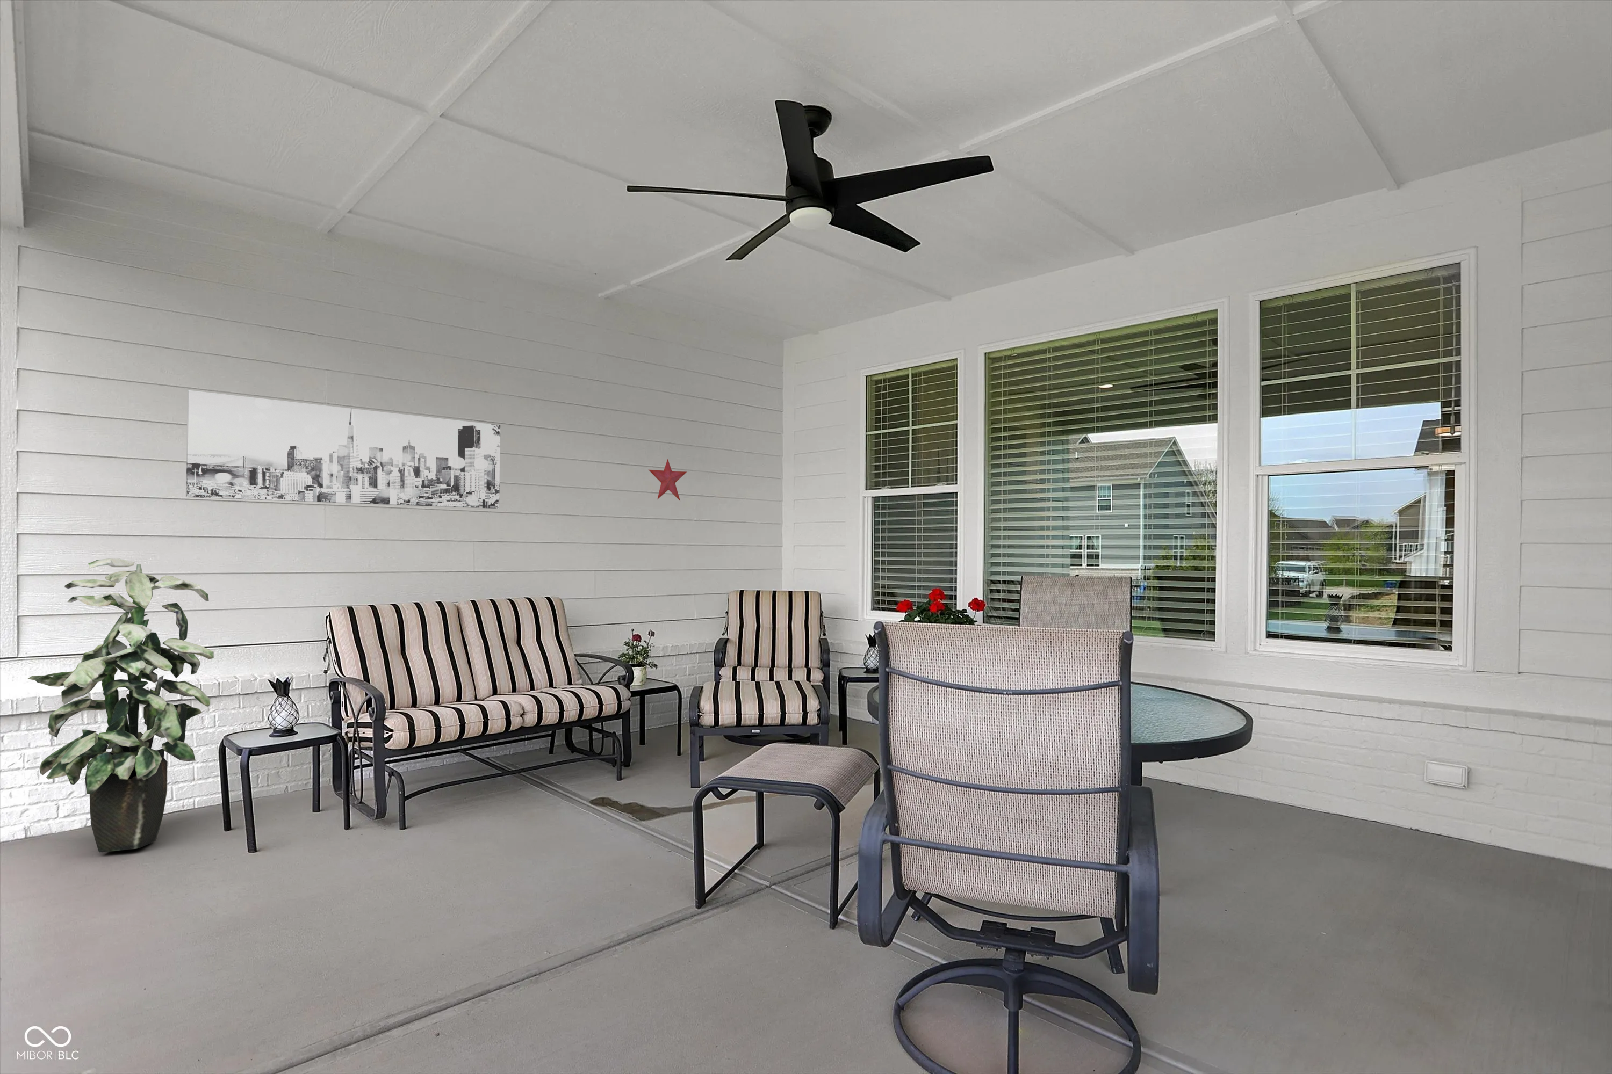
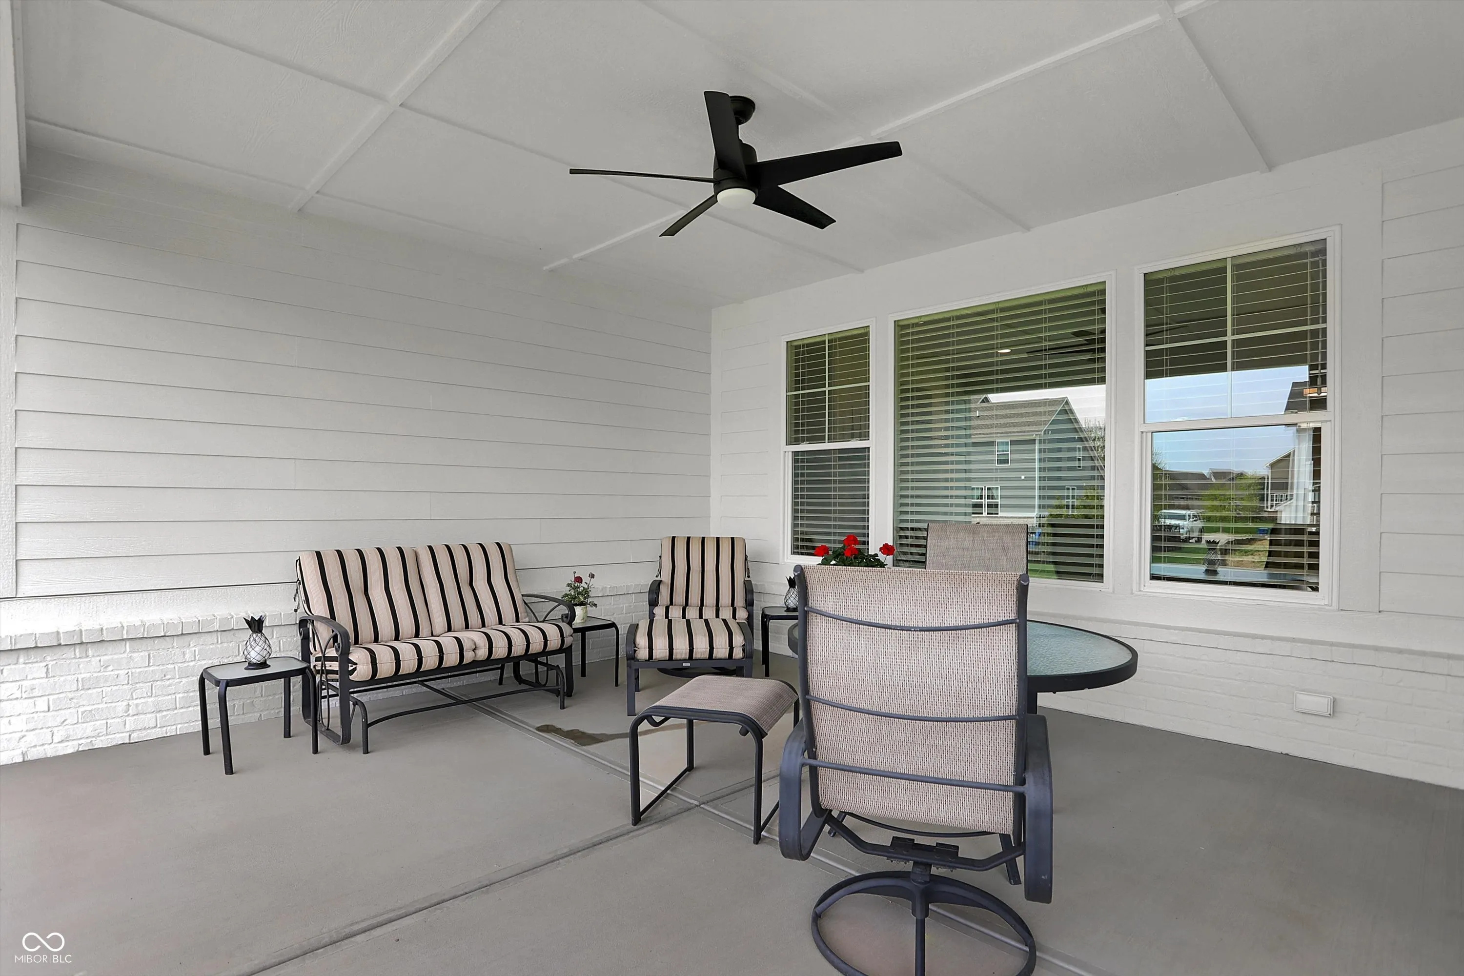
- indoor plant [28,557,215,852]
- decorative star [649,459,687,501]
- wall art [186,390,501,509]
